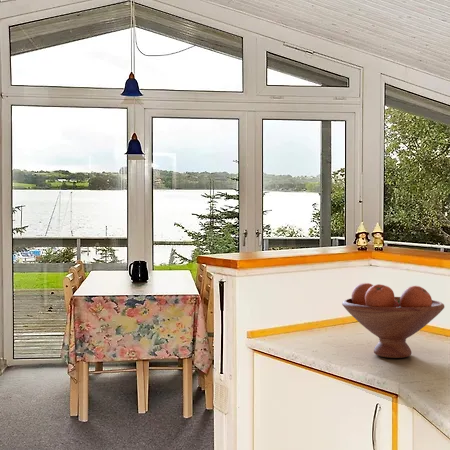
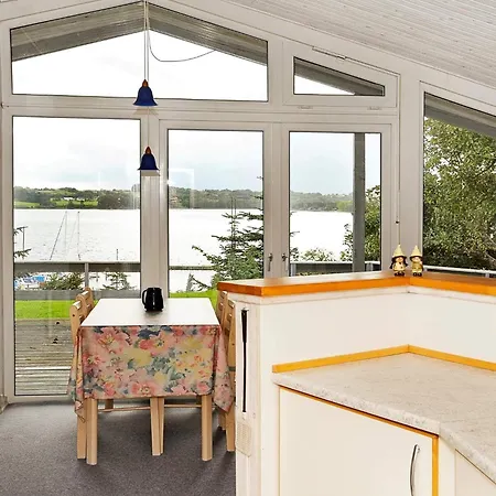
- fruit bowl [341,282,445,359]
